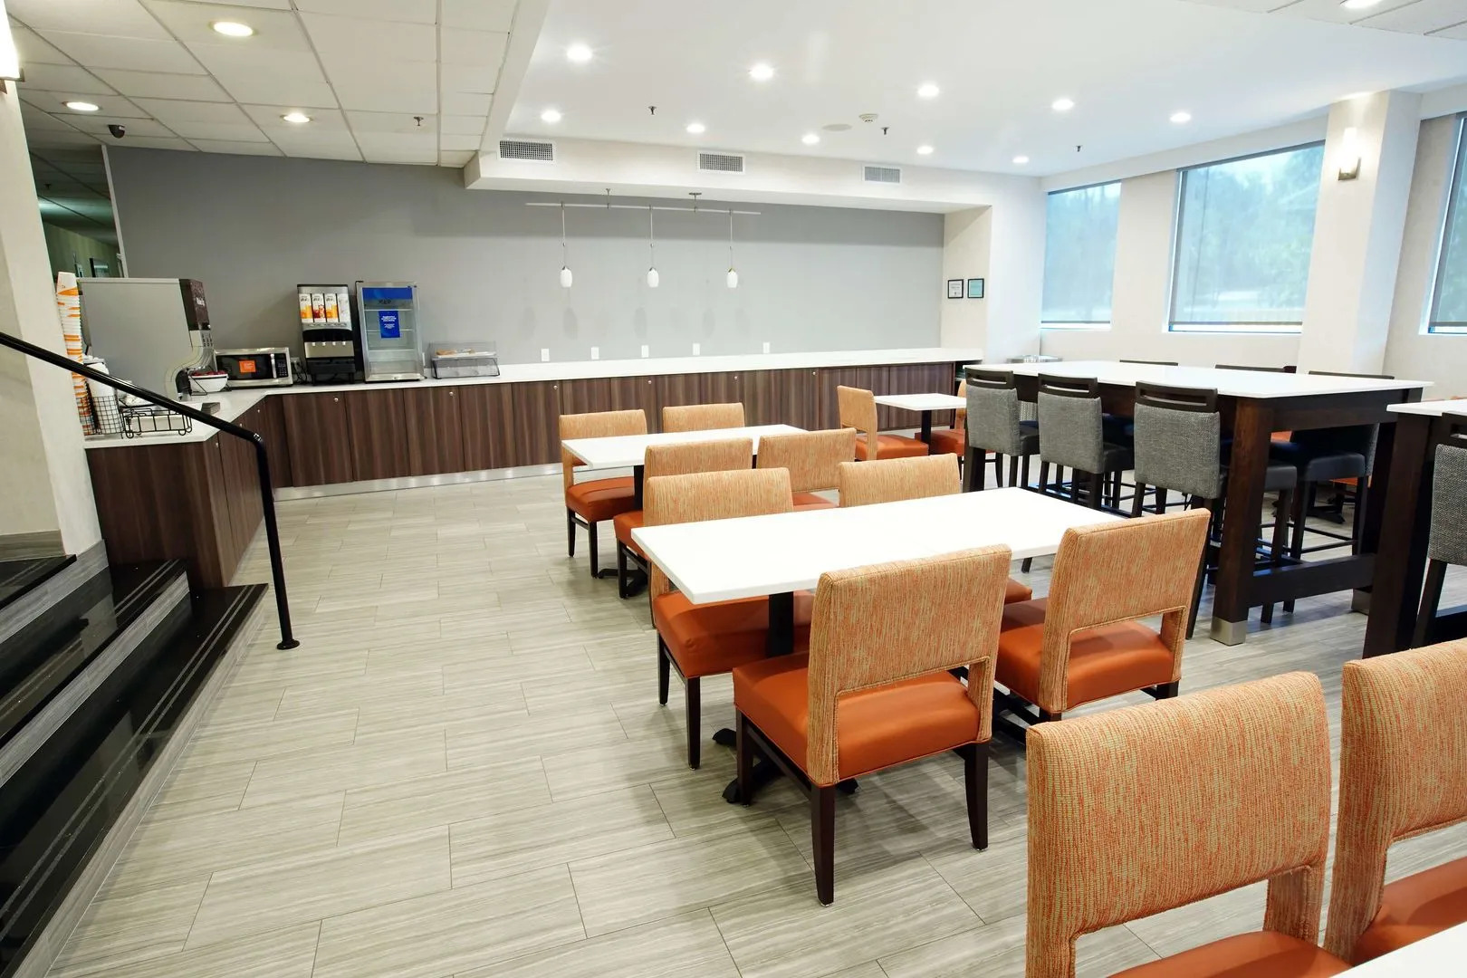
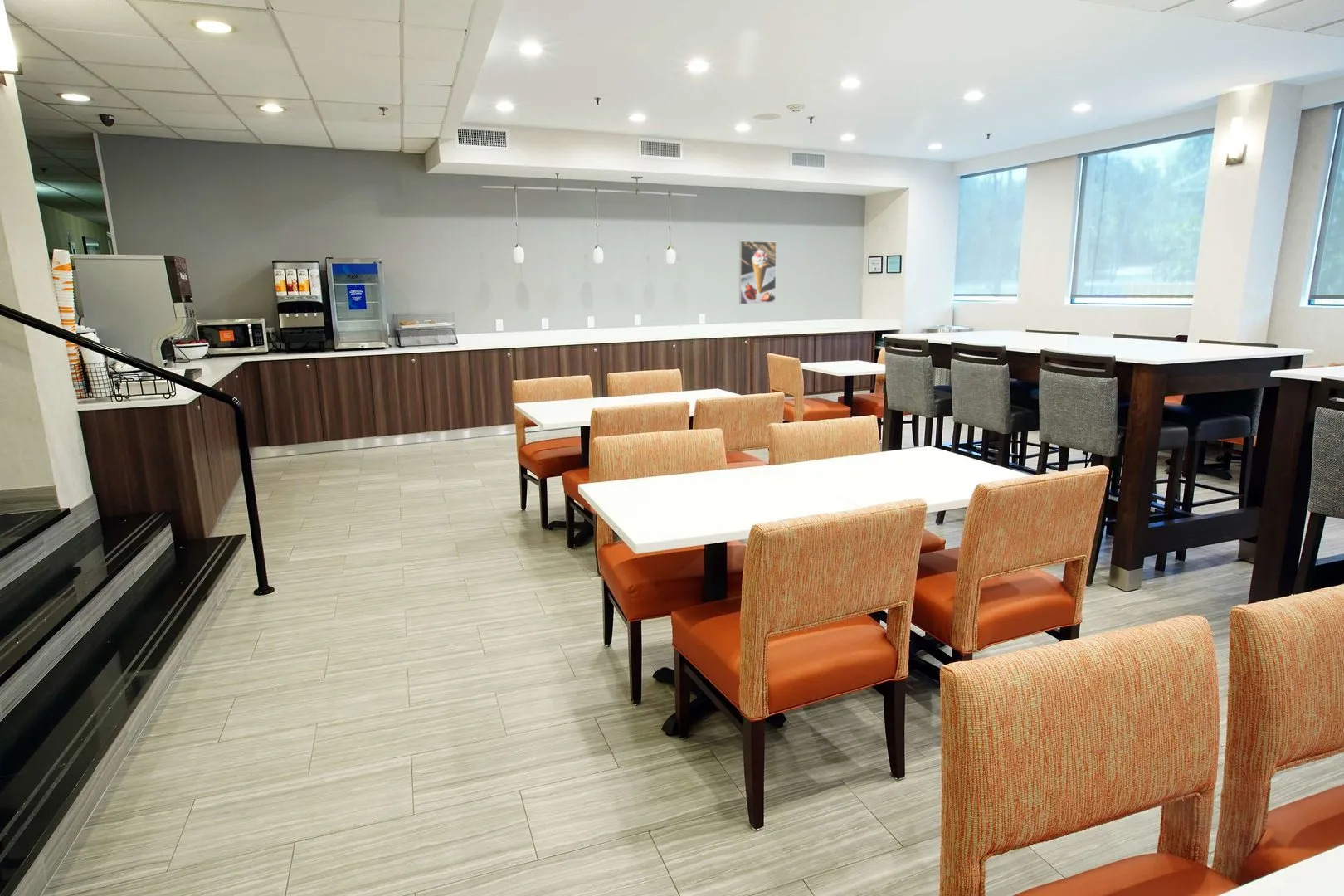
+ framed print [738,241,777,305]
